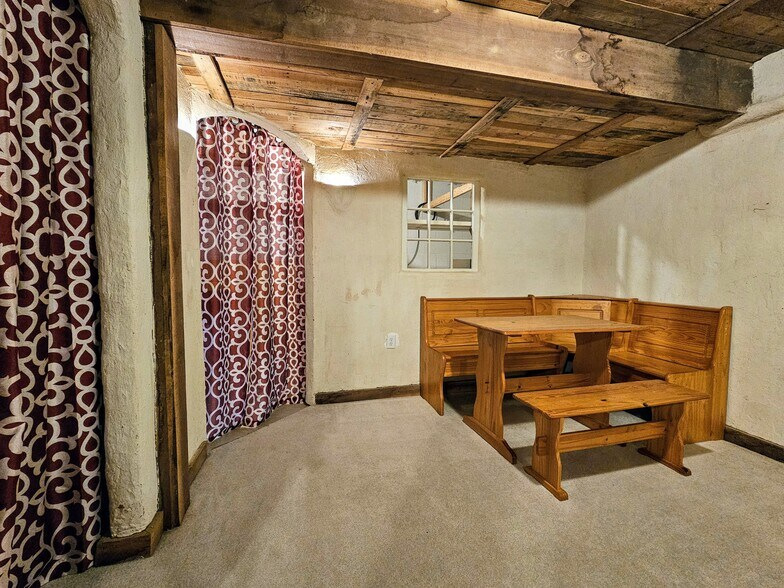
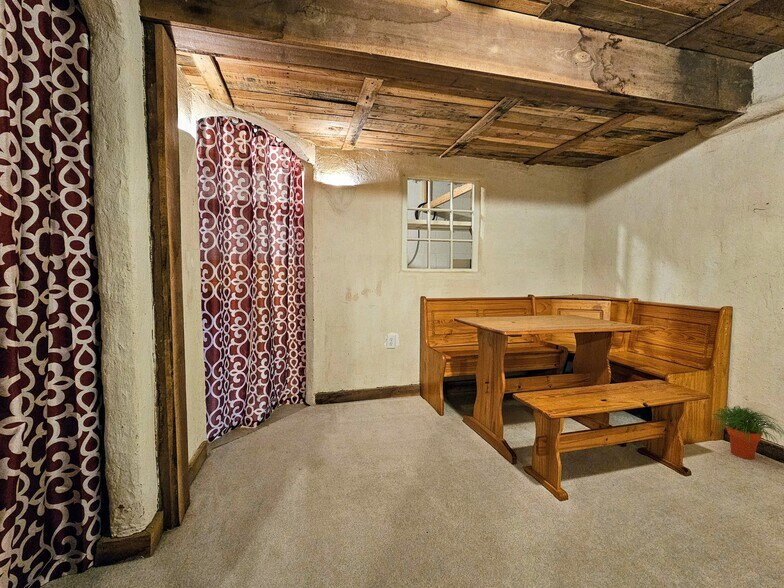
+ potted plant [708,404,784,460]
